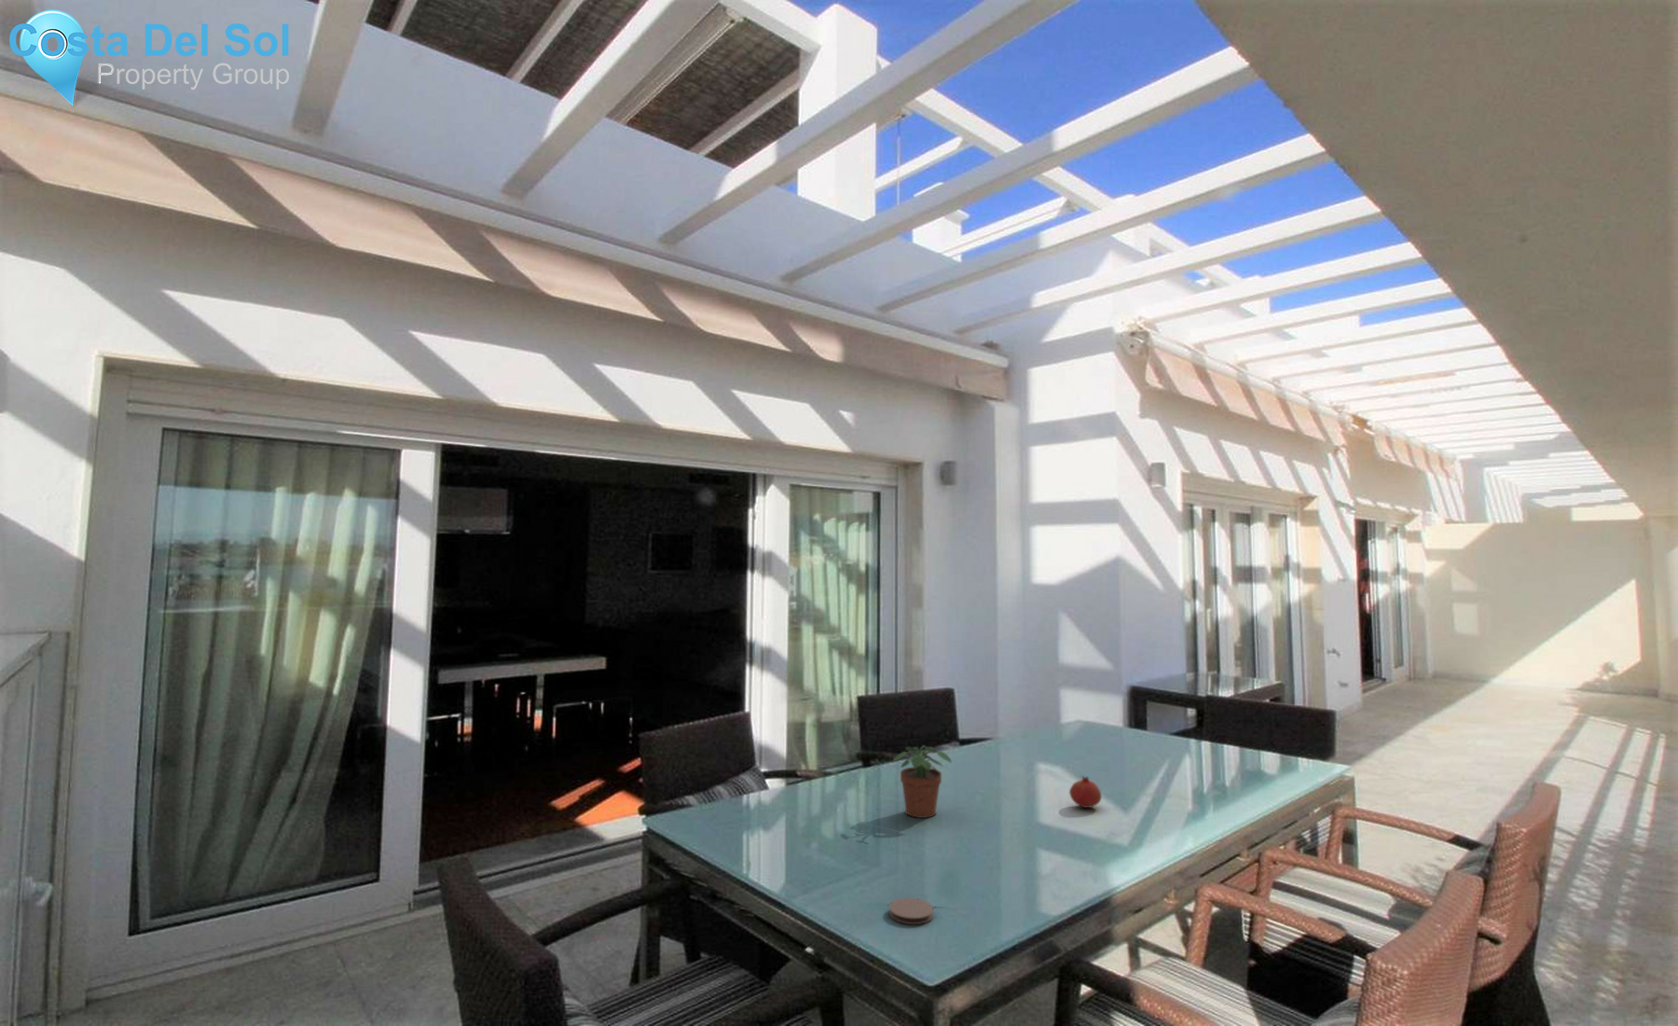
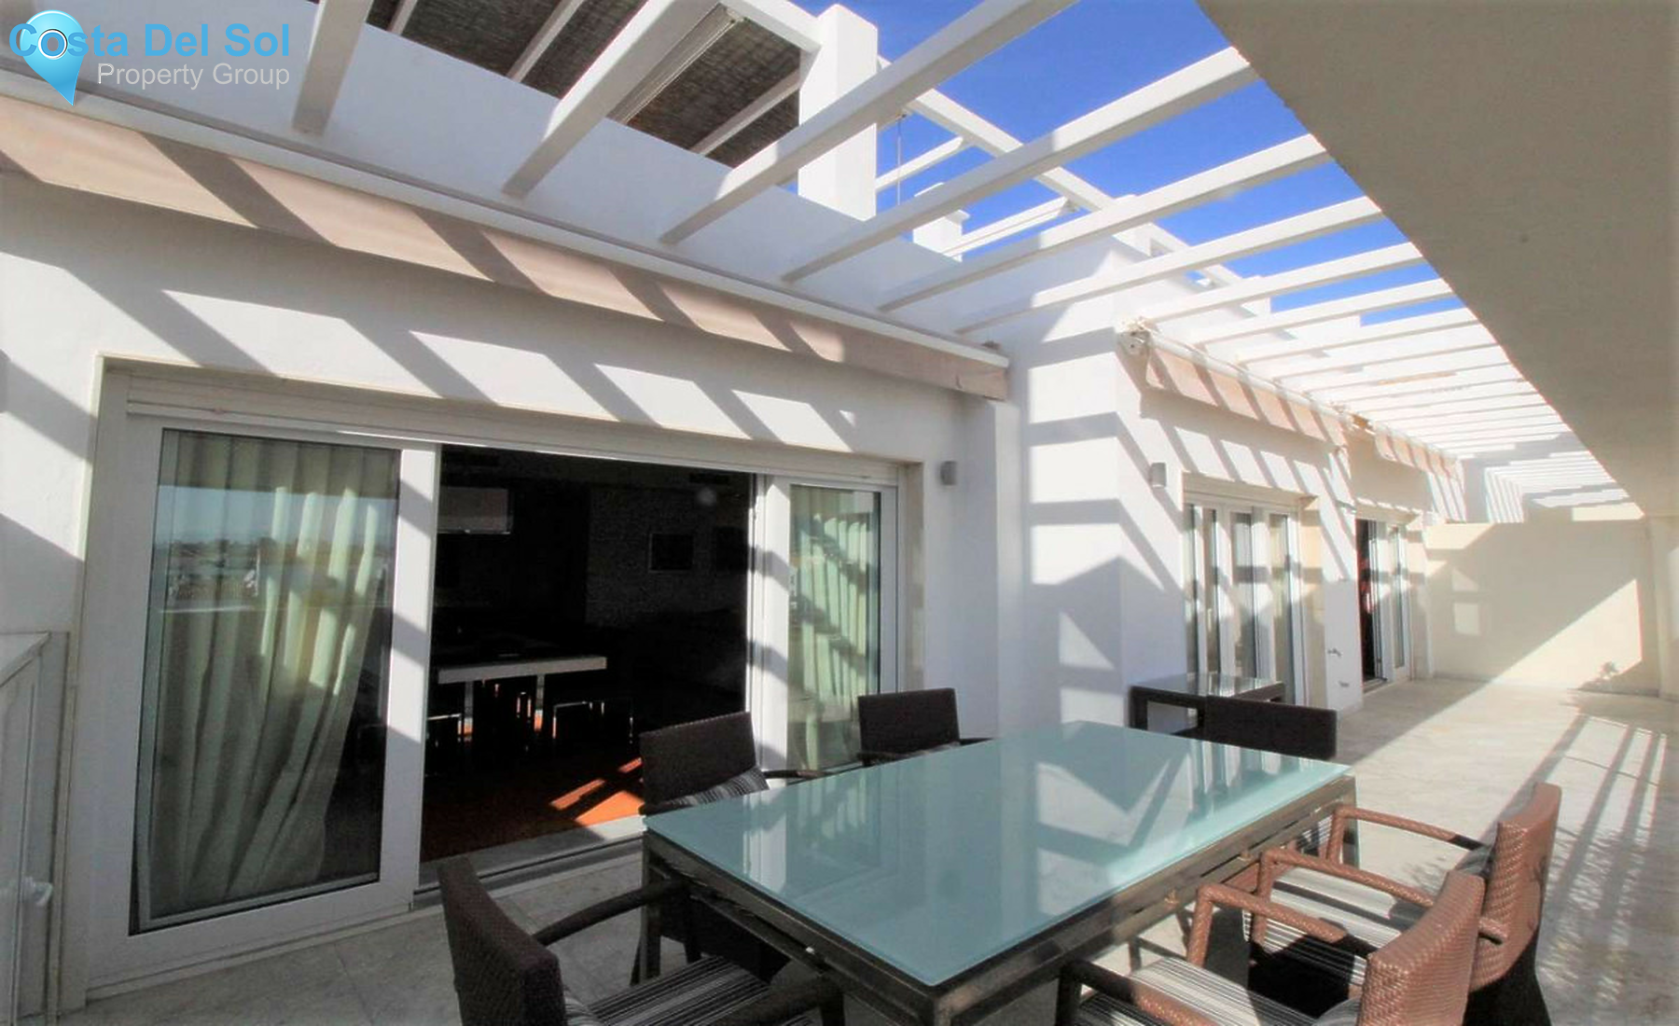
- coaster [888,898,934,925]
- potted plant [892,744,953,819]
- fruit [1068,775,1103,809]
